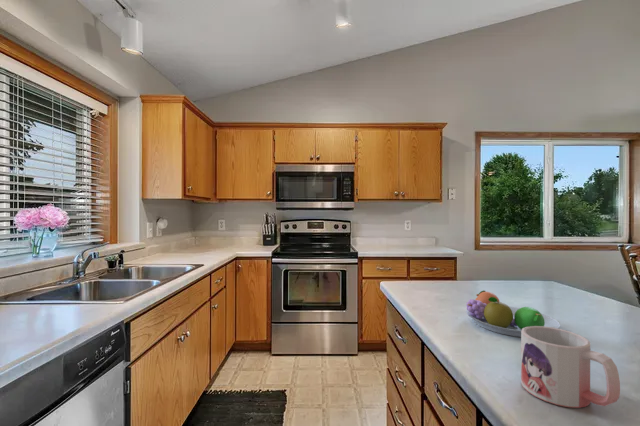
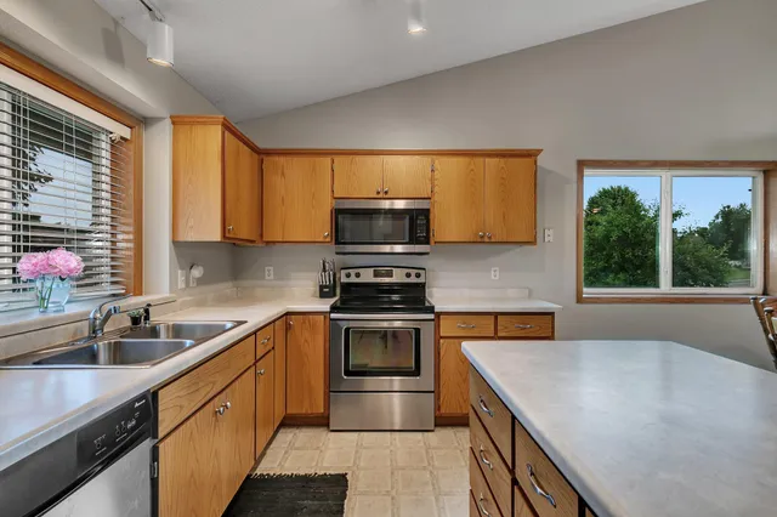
- mug [520,326,621,409]
- fruit bowl [465,290,561,338]
